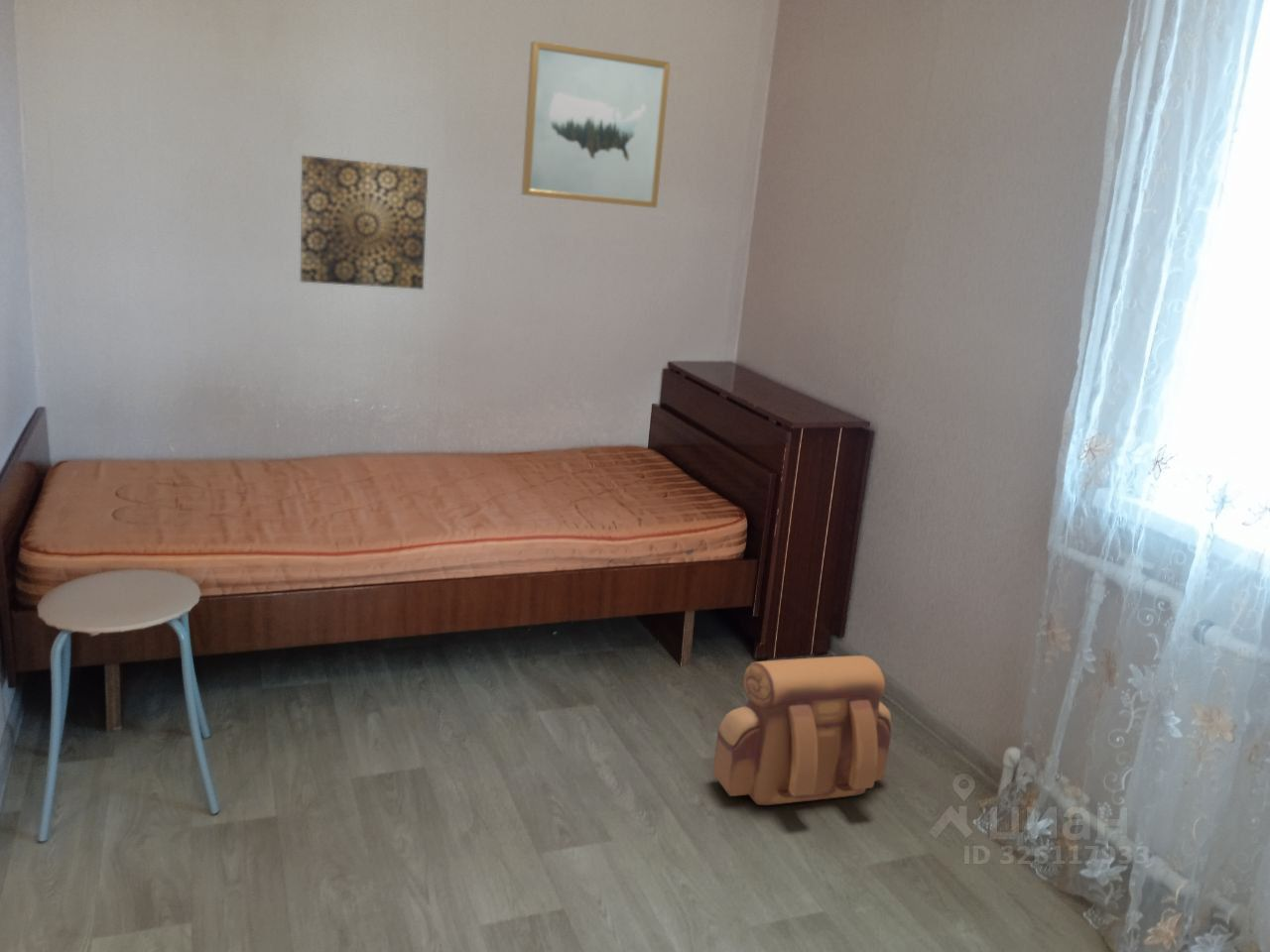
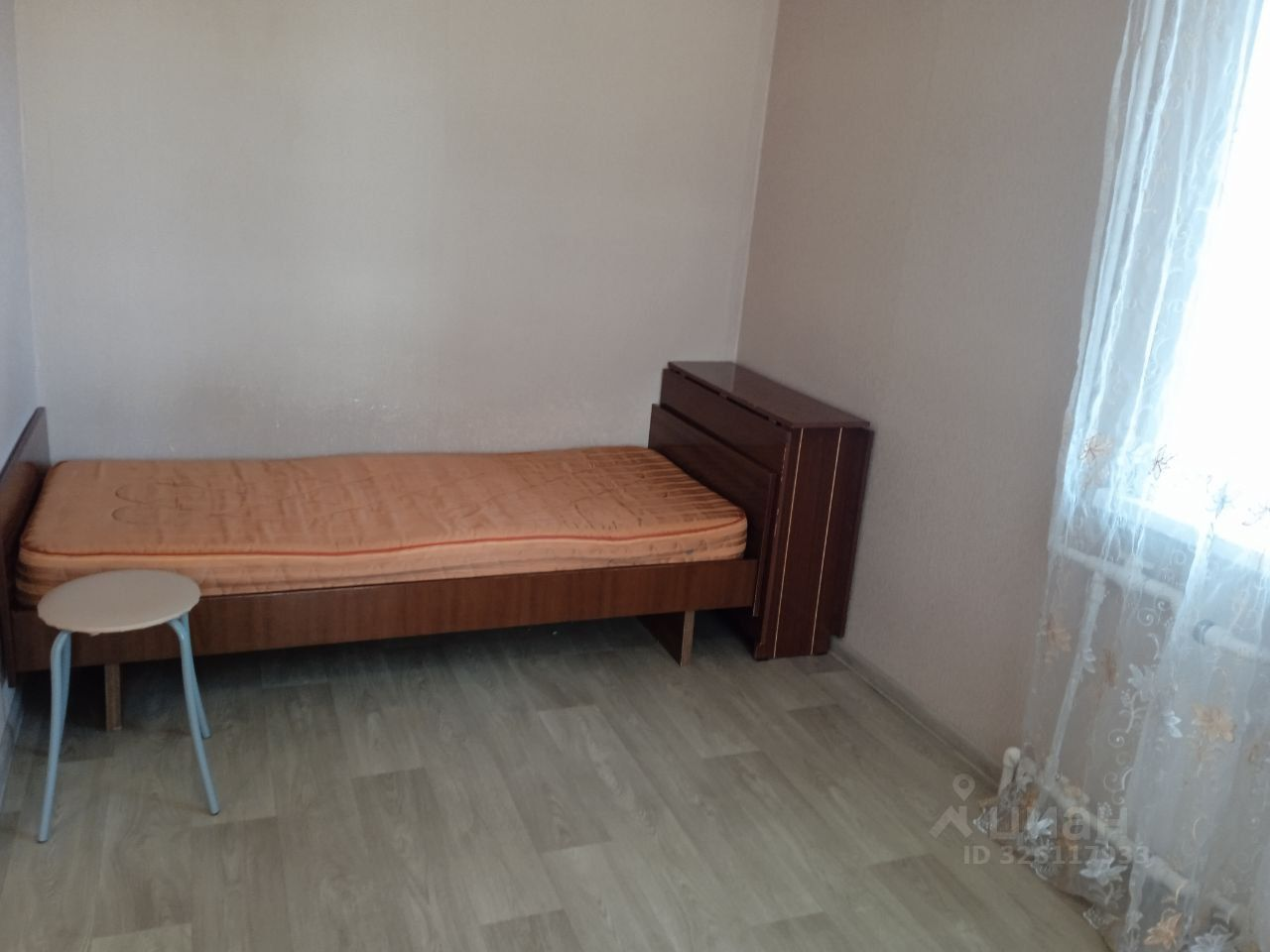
- wall art [300,155,429,291]
- wall art [520,40,672,209]
- backpack [711,654,892,806]
